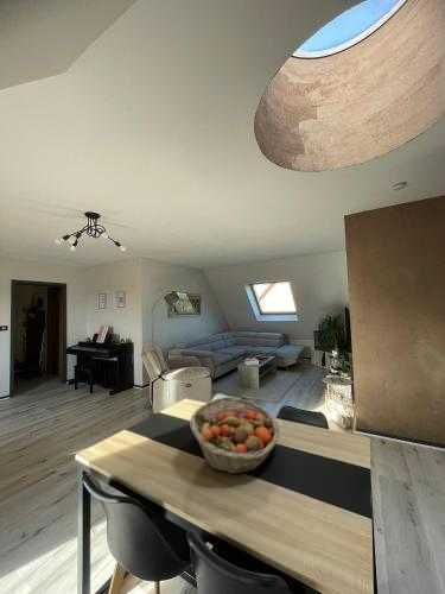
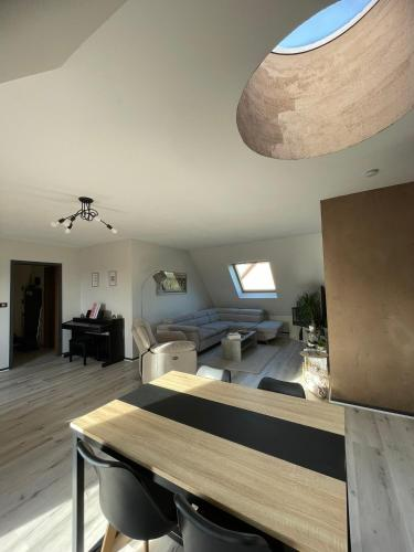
- fruit basket [189,396,280,475]
